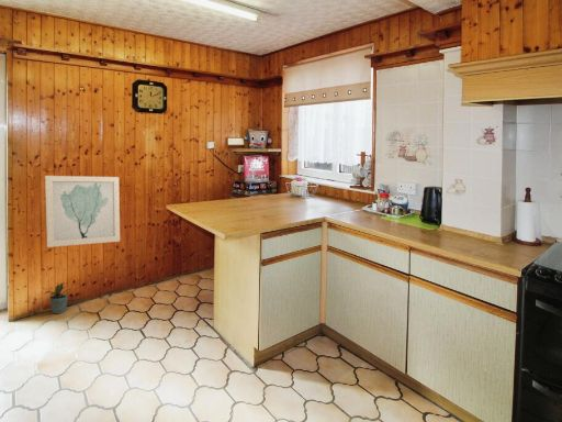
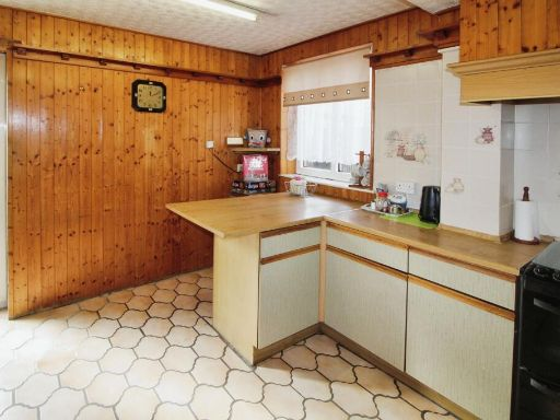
- wall art [44,175,121,248]
- potted plant [44,281,70,314]
